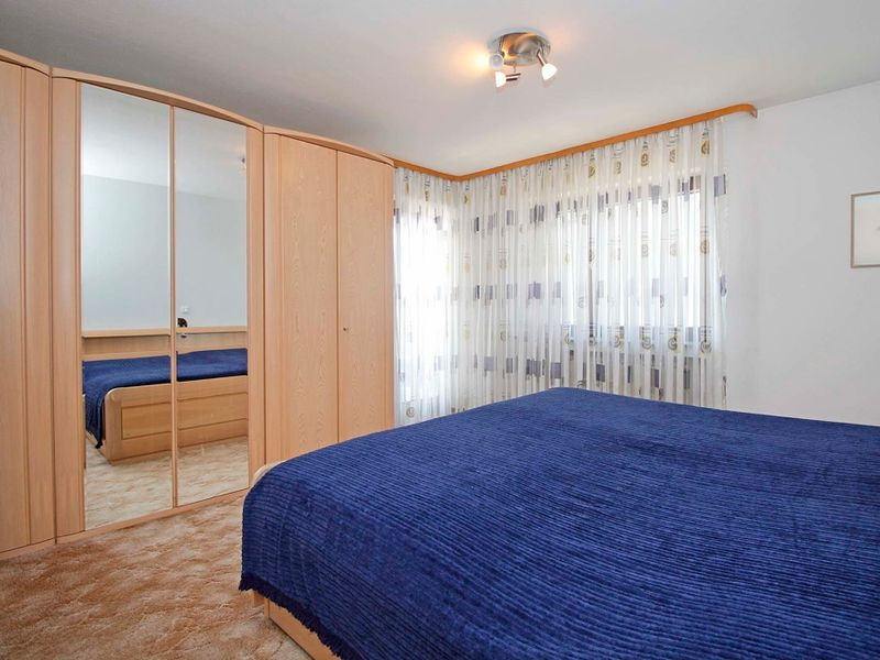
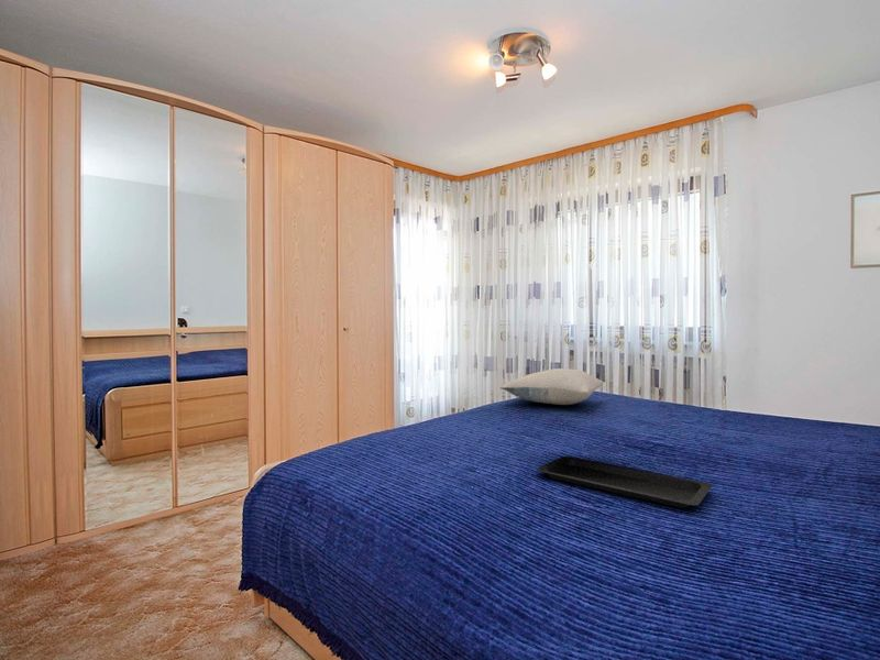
+ serving tray [536,454,714,508]
+ pillow [499,367,604,406]
